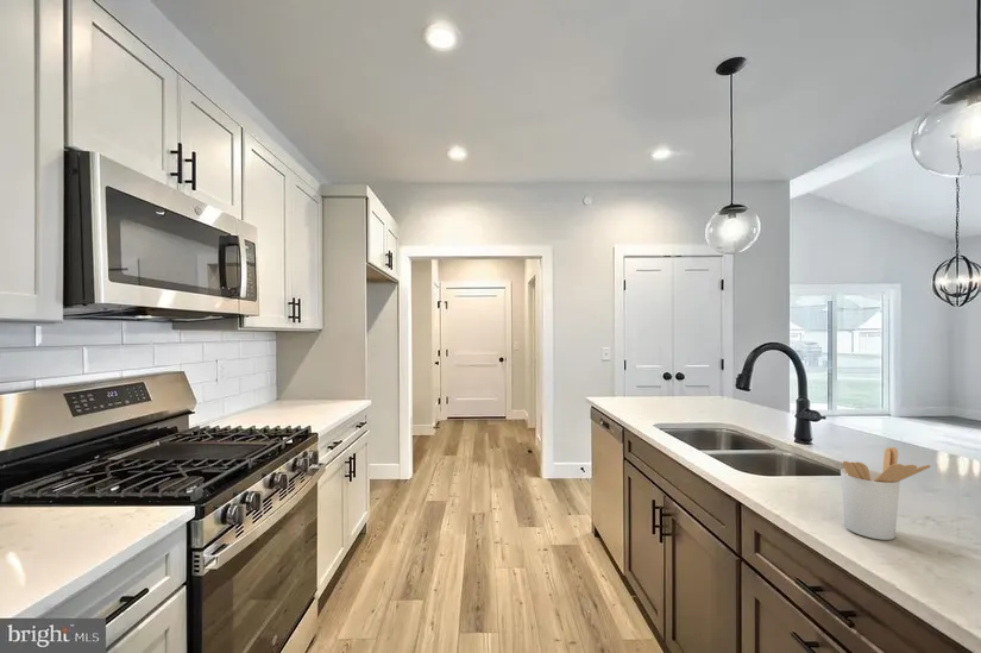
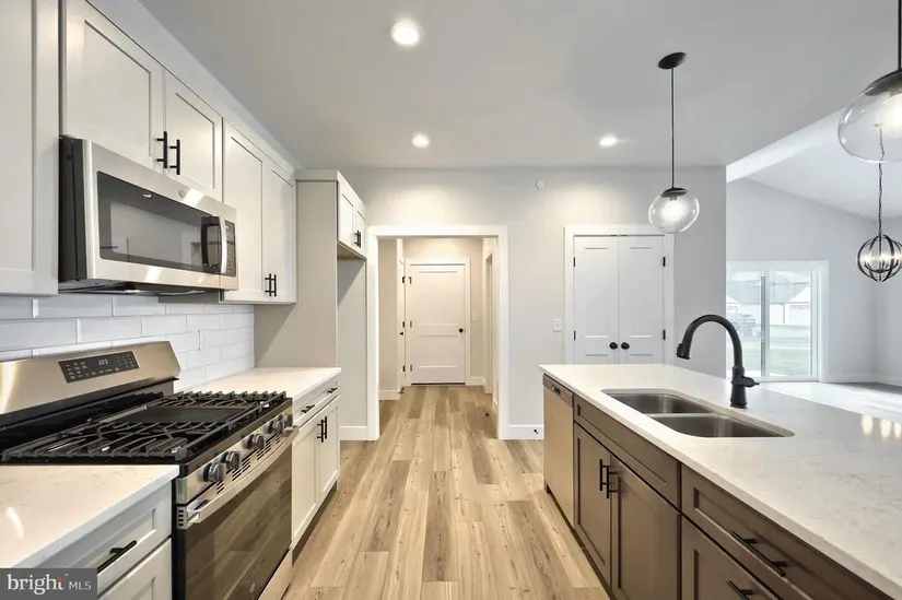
- utensil holder [839,446,931,541]
